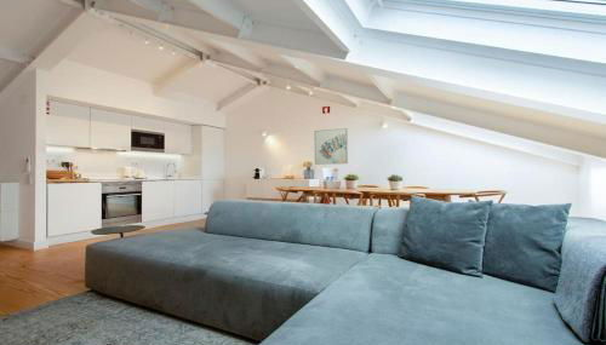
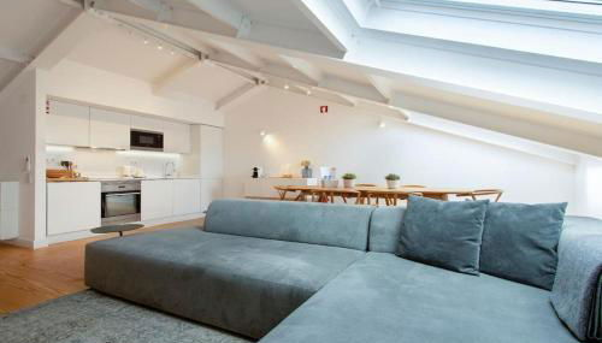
- wall art [313,127,349,166]
